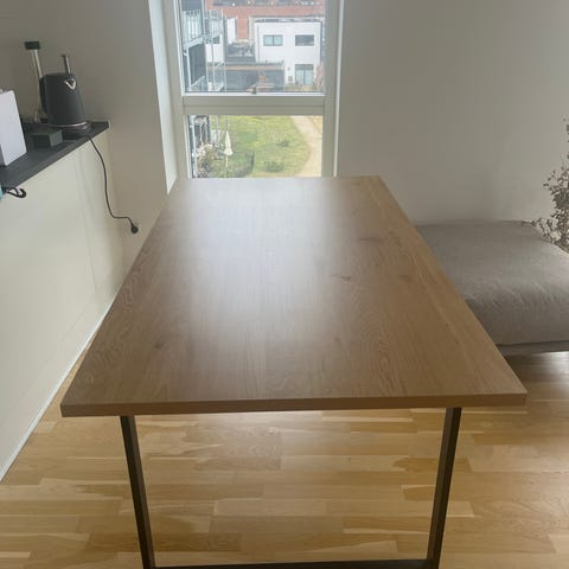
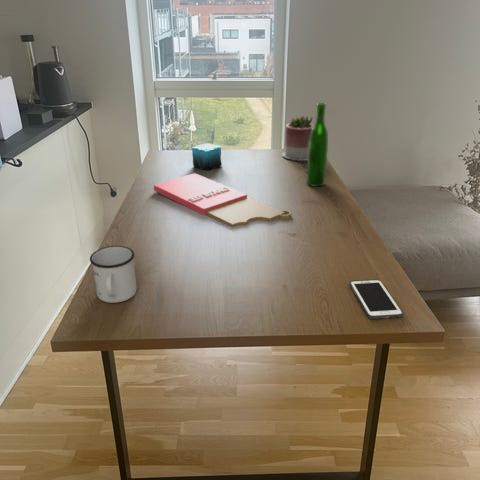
+ wine bottle [306,102,329,188]
+ succulent planter [281,115,314,162]
+ cutting board [153,172,292,228]
+ candle [191,142,223,172]
+ mug [89,245,137,304]
+ cell phone [349,278,404,320]
